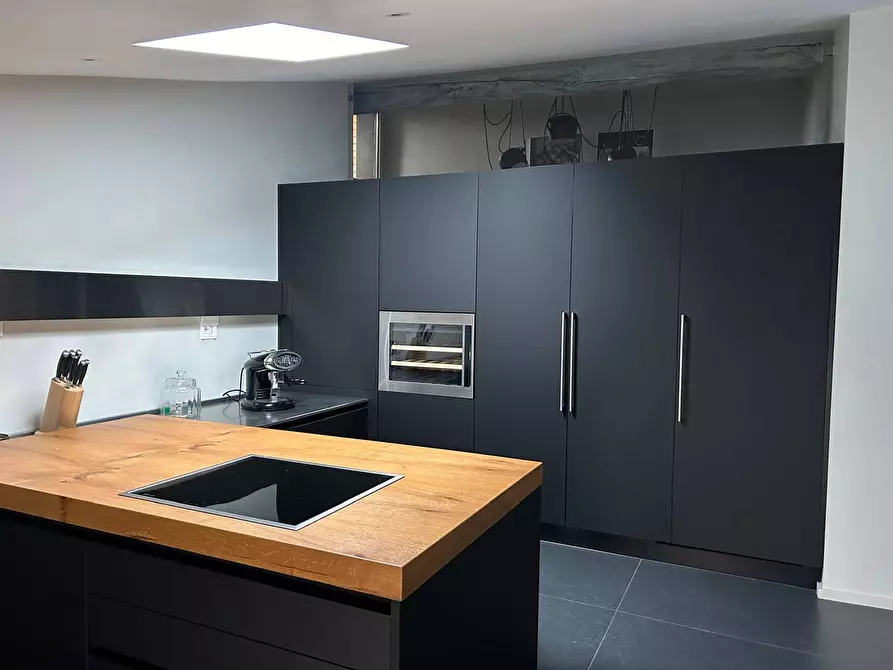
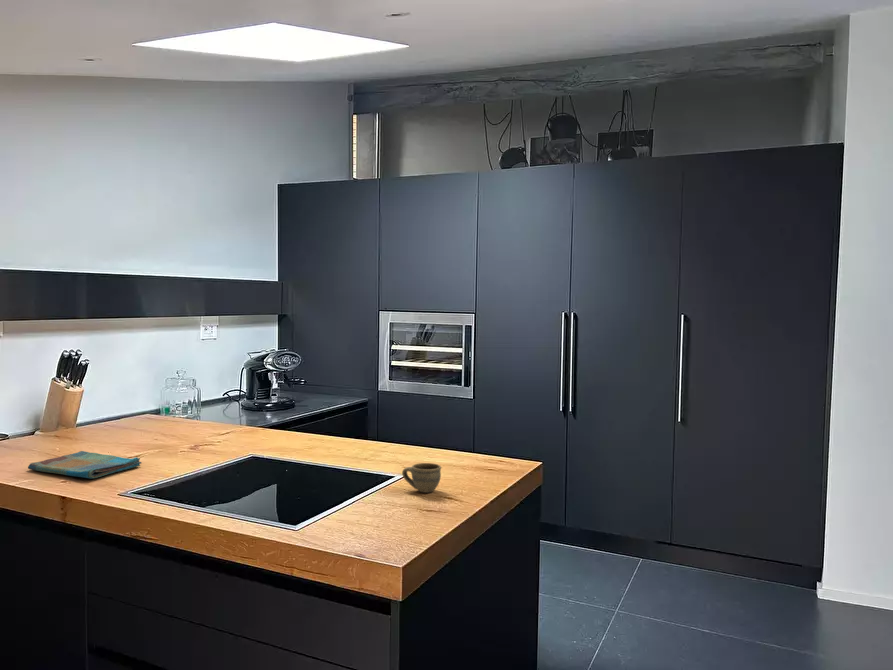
+ dish towel [27,450,142,480]
+ cup [401,462,442,494]
